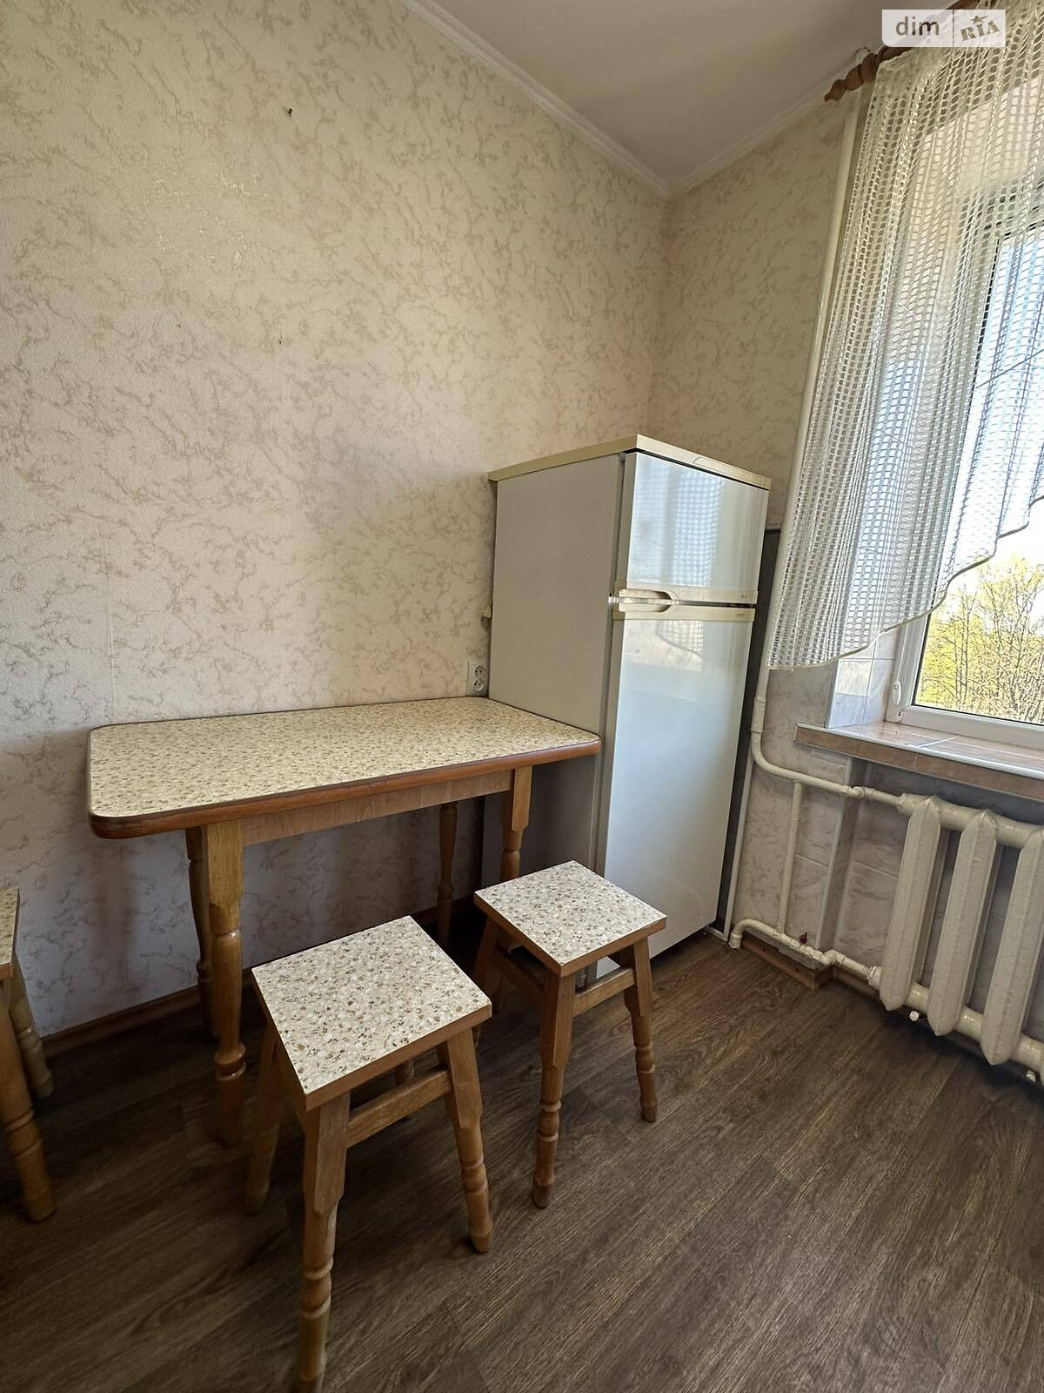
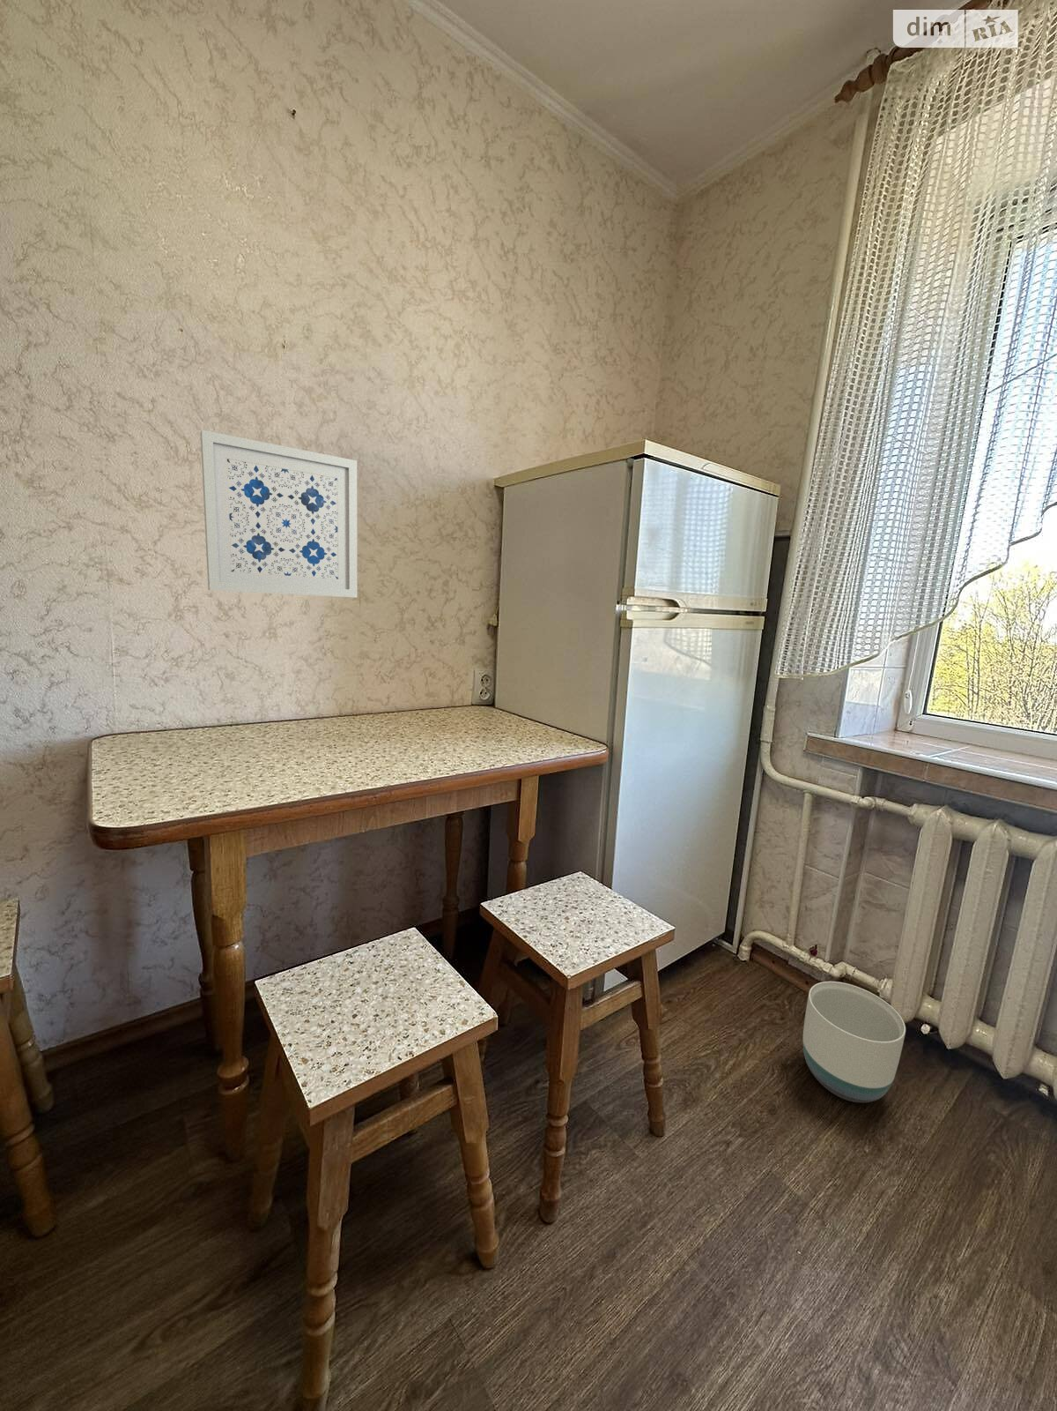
+ planter [802,981,906,1103]
+ wall art [199,430,359,599]
